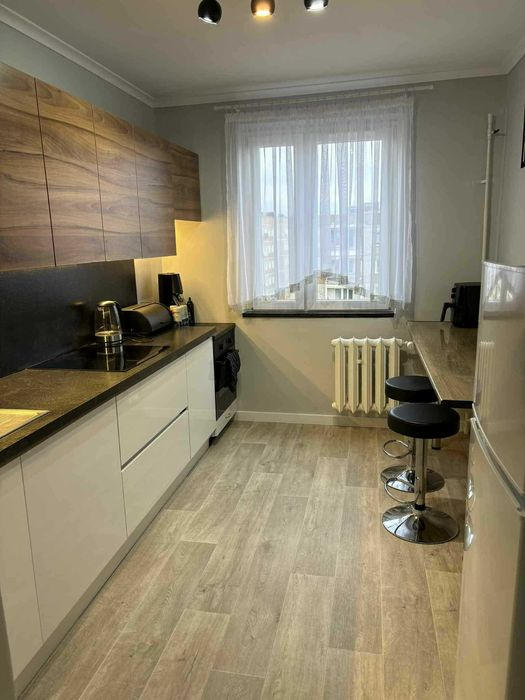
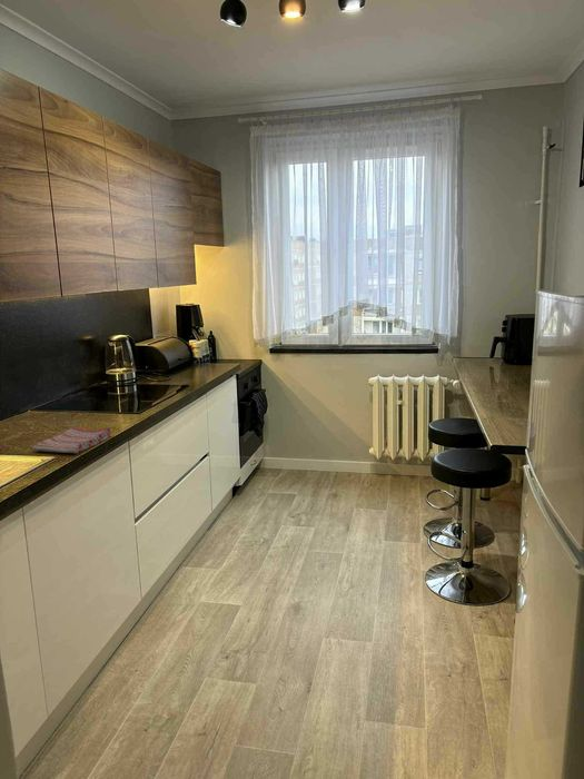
+ dish towel [31,426,112,454]
